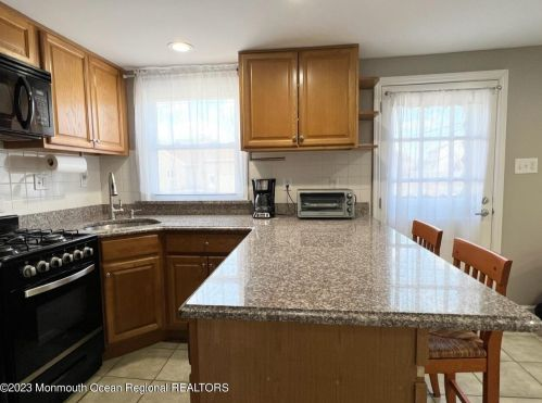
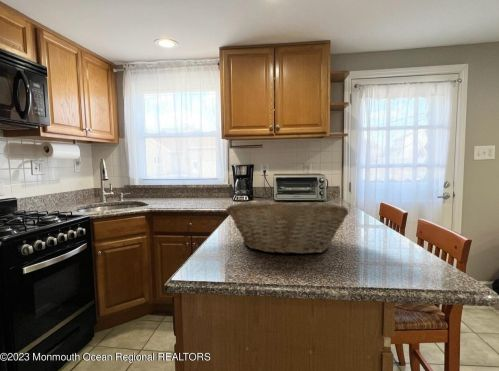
+ fruit basket [225,200,350,255]
